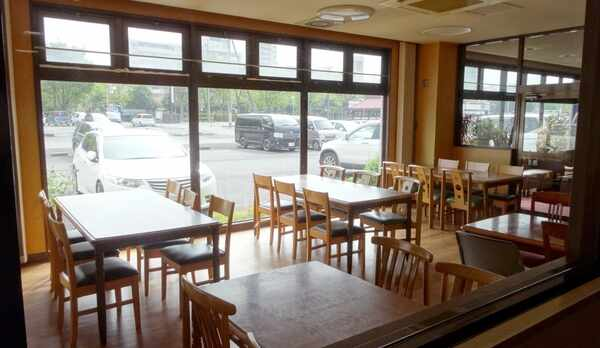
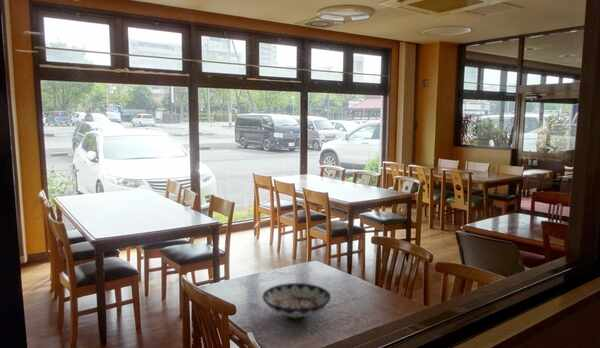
+ bowl [261,282,332,320]
